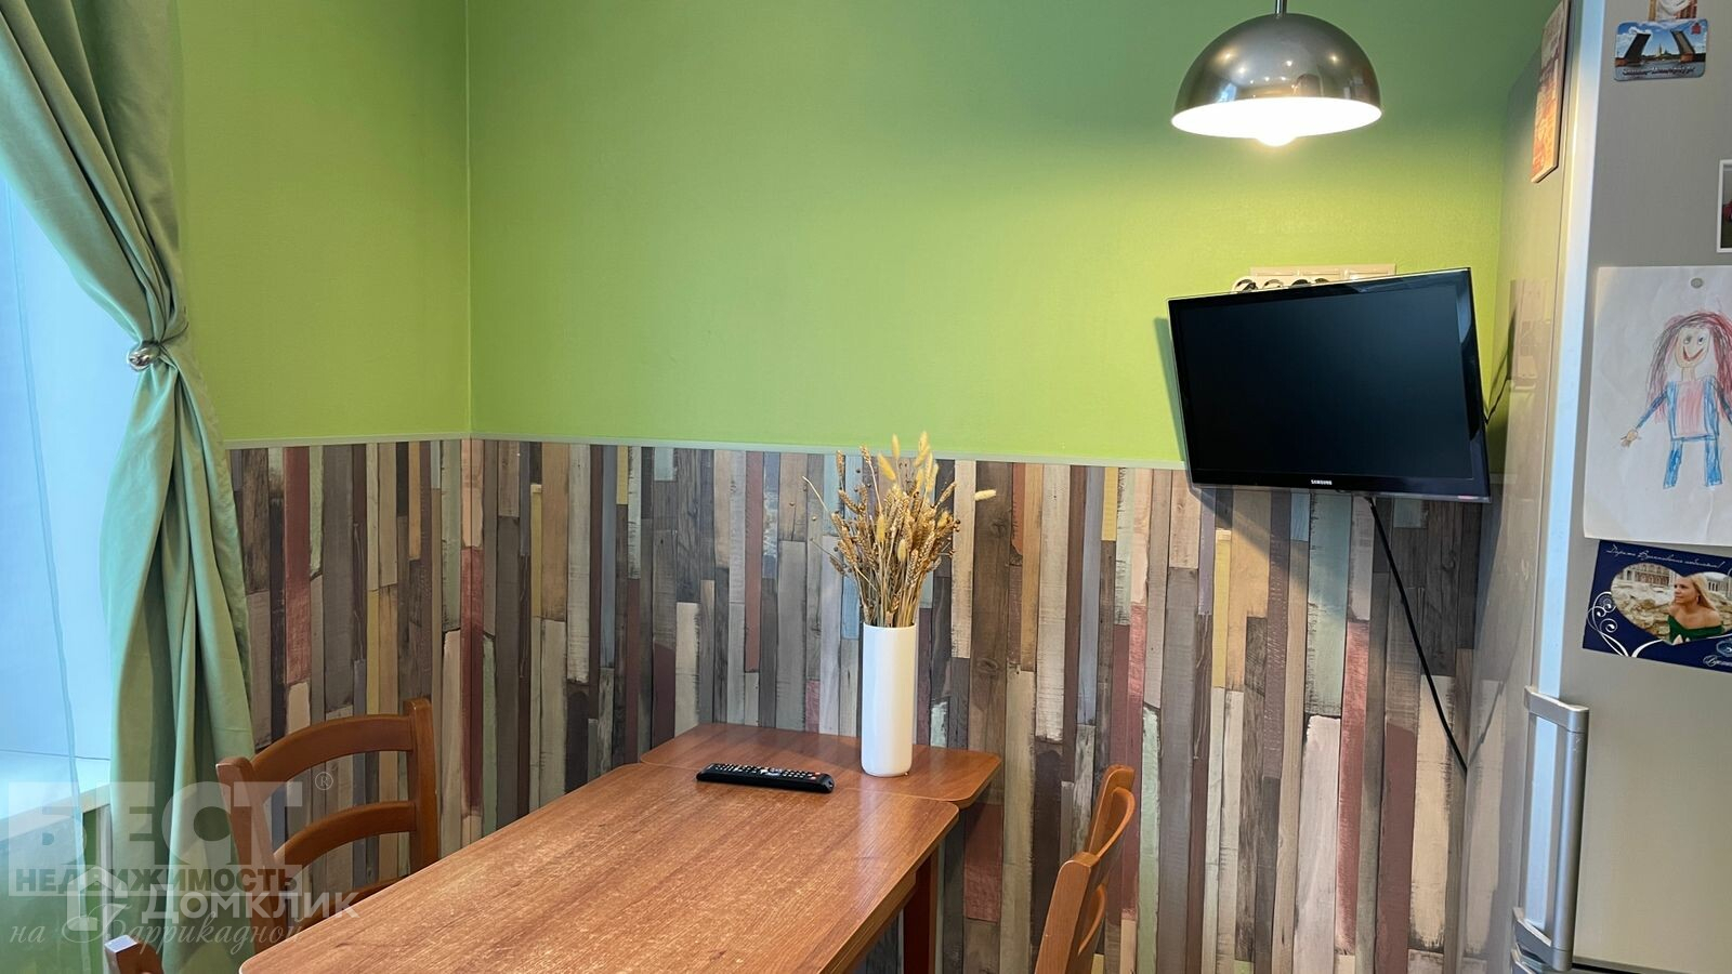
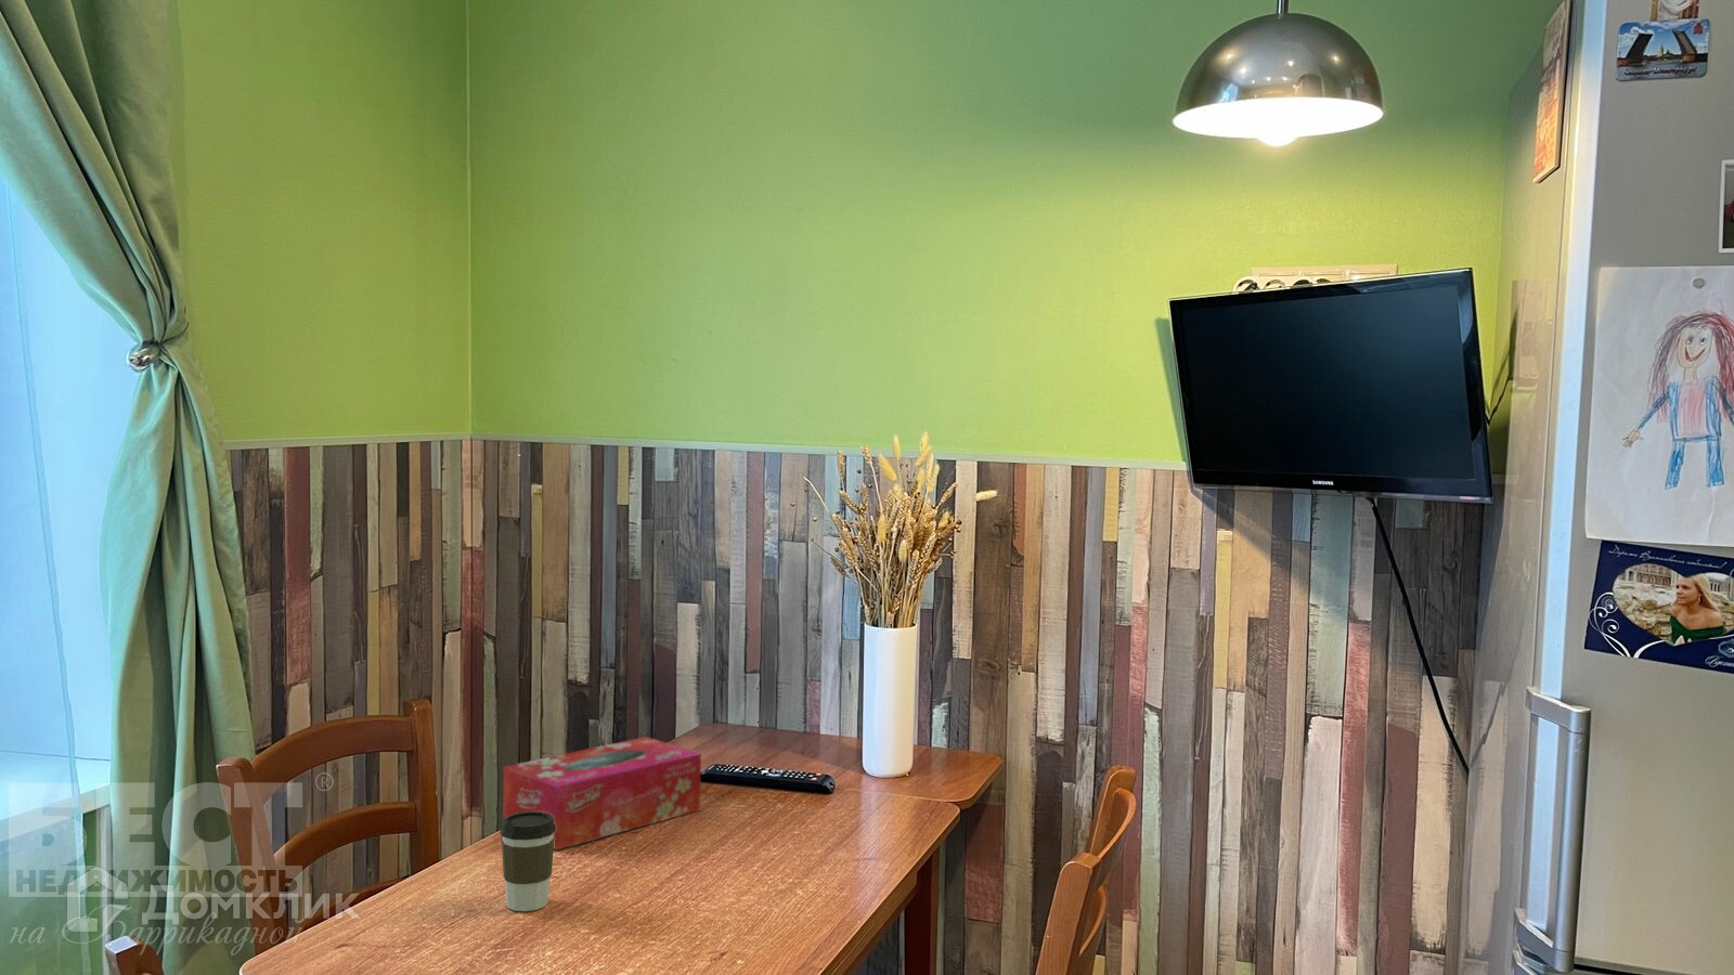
+ tissue box [501,736,703,851]
+ coffee cup [499,812,556,912]
